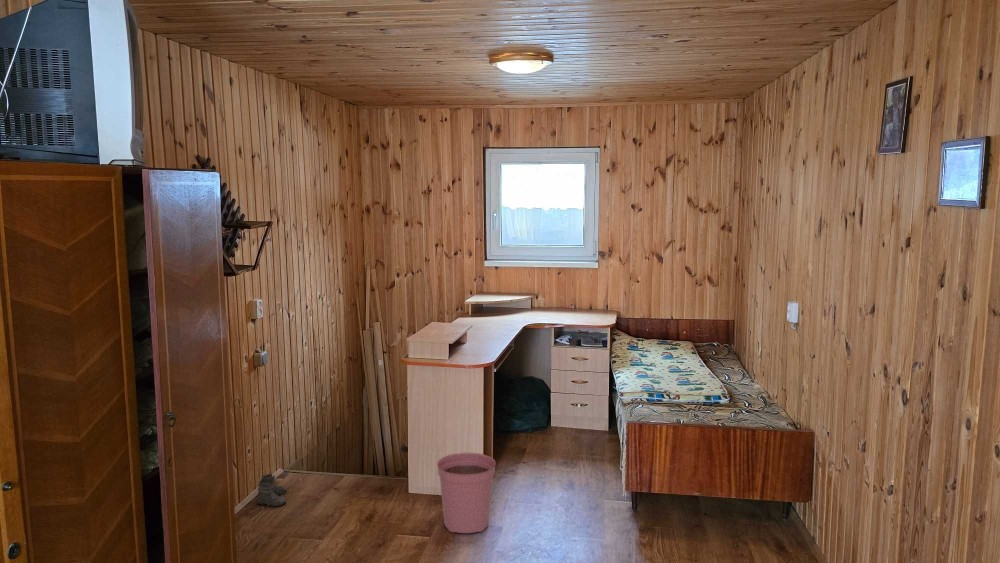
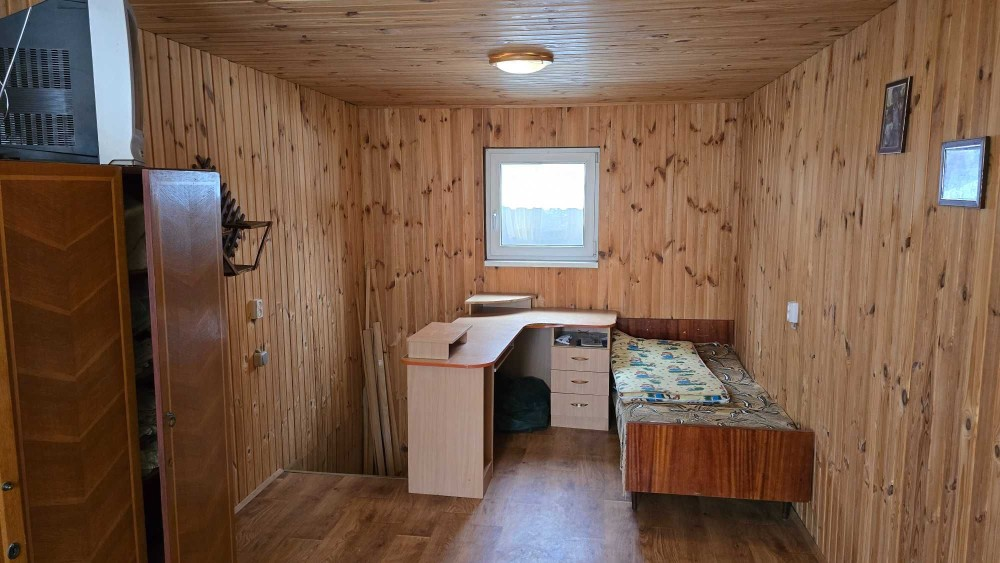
- plant pot [436,452,497,534]
- boots [256,472,288,508]
